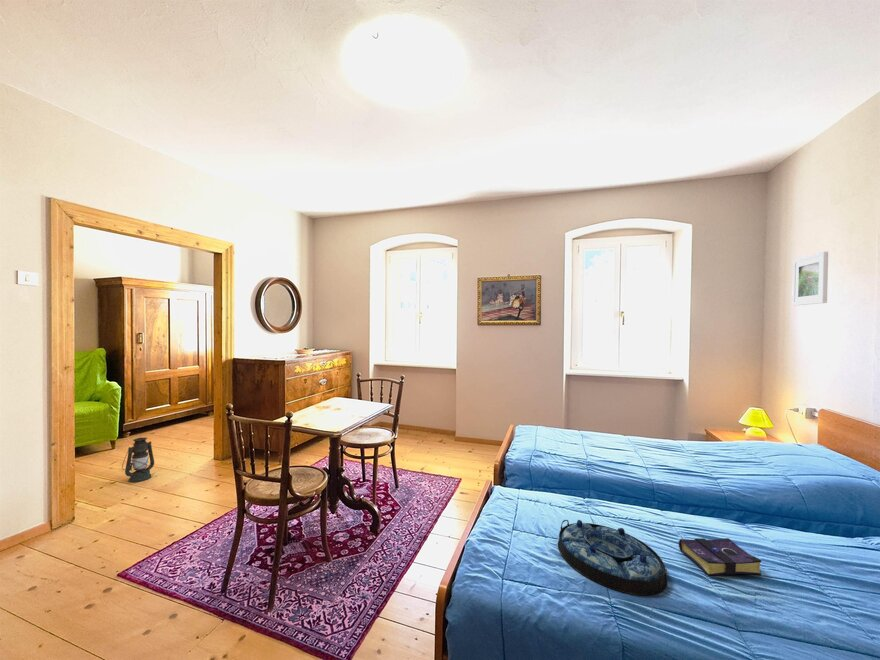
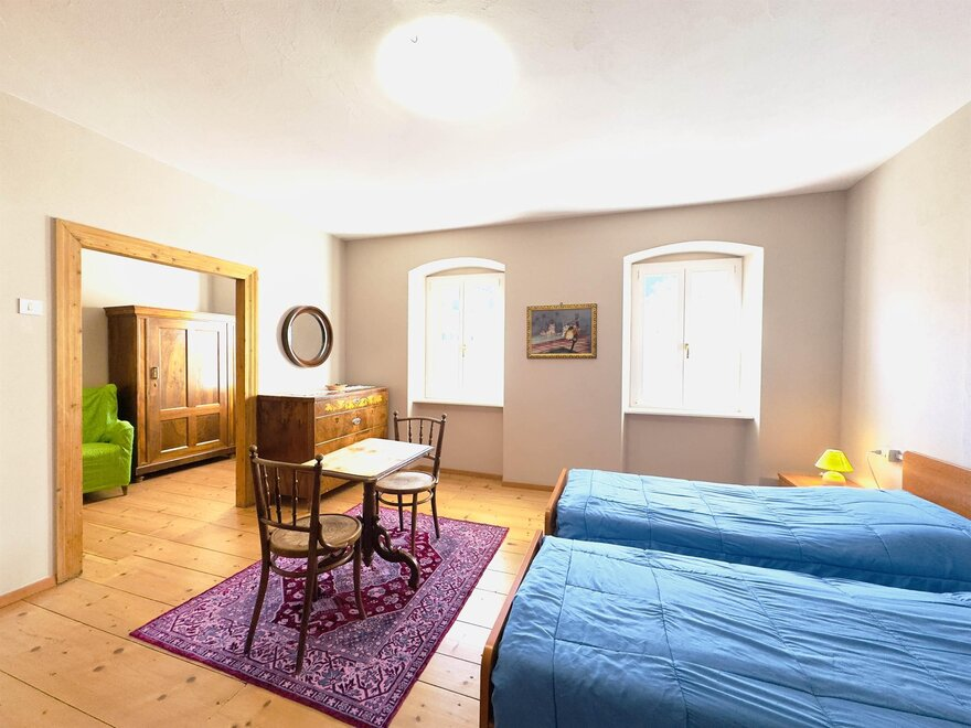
- serving tray [557,519,668,596]
- lantern [121,437,155,483]
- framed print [791,251,829,307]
- book [678,537,762,577]
